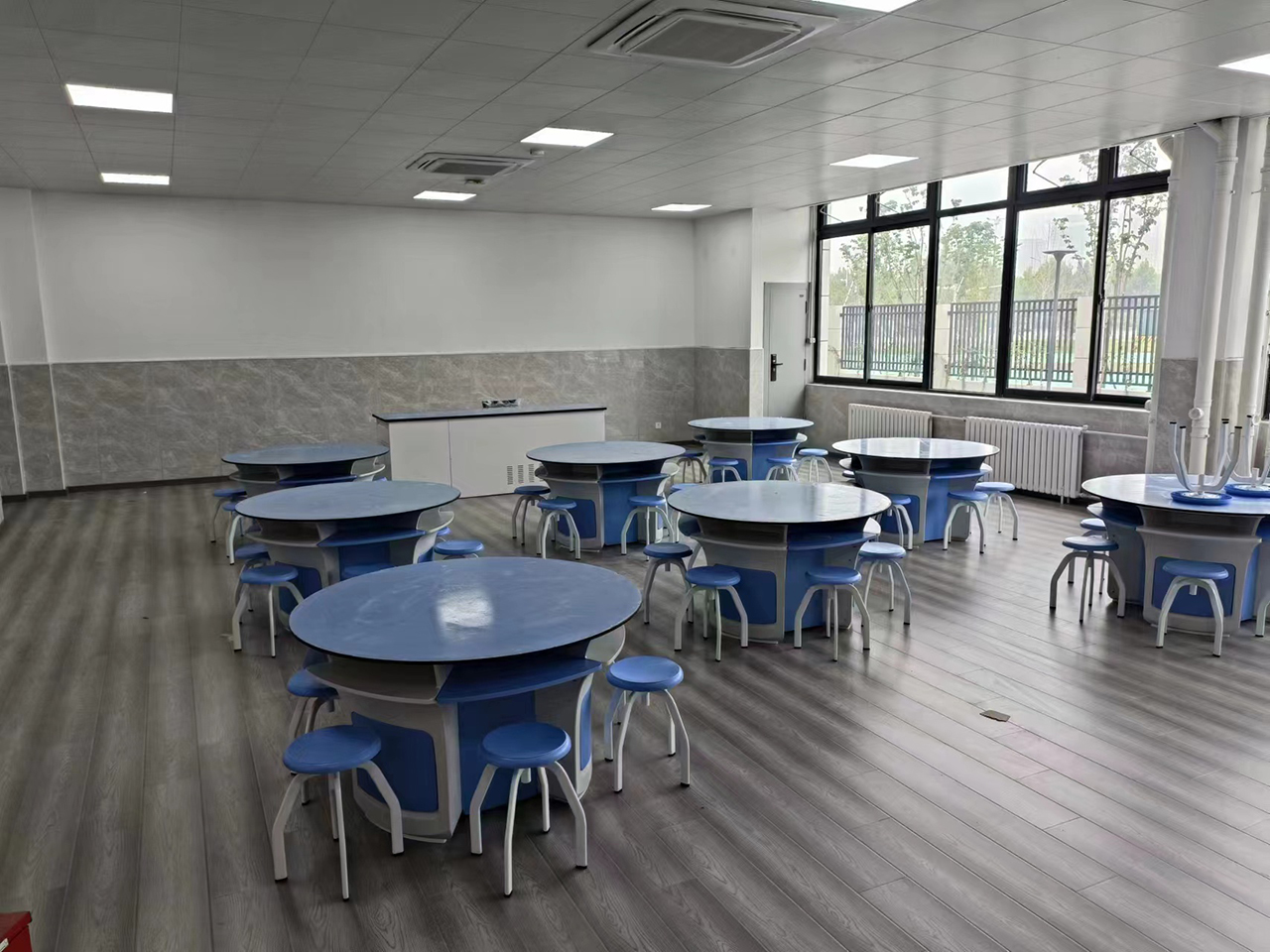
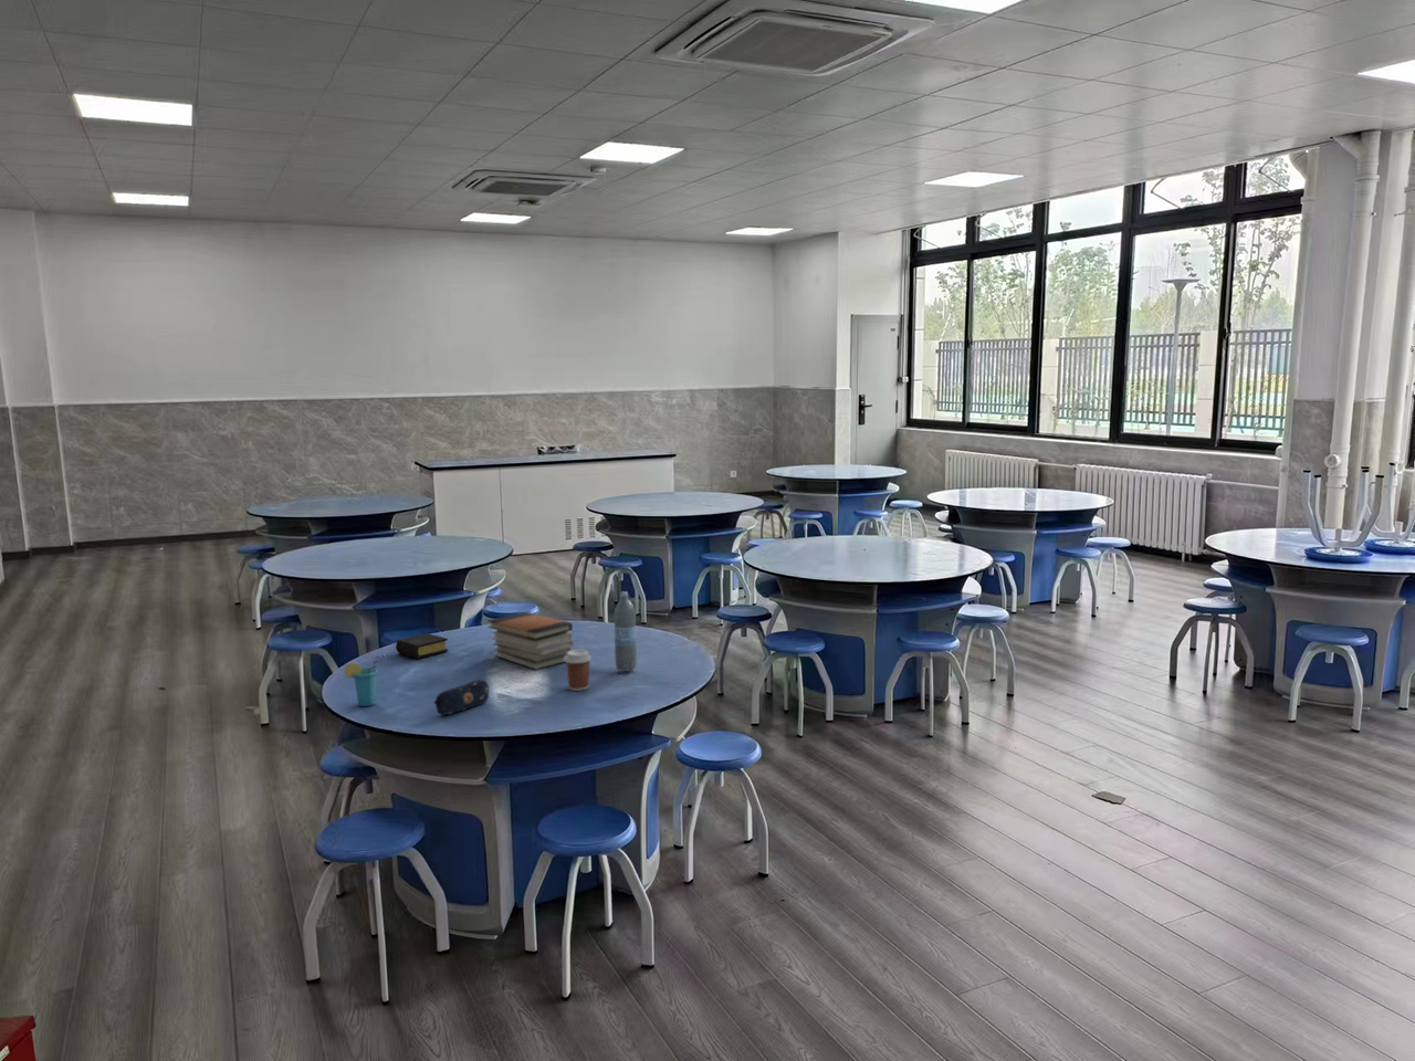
+ pencil case [432,679,490,717]
+ book stack [487,611,575,671]
+ cup [343,654,389,708]
+ book [394,632,449,660]
+ coffee cup [564,649,593,692]
+ water bottle [613,591,637,673]
